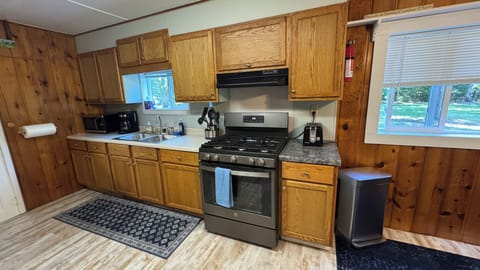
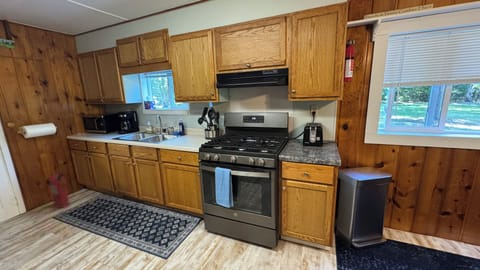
+ fire extinguisher [45,173,70,209]
